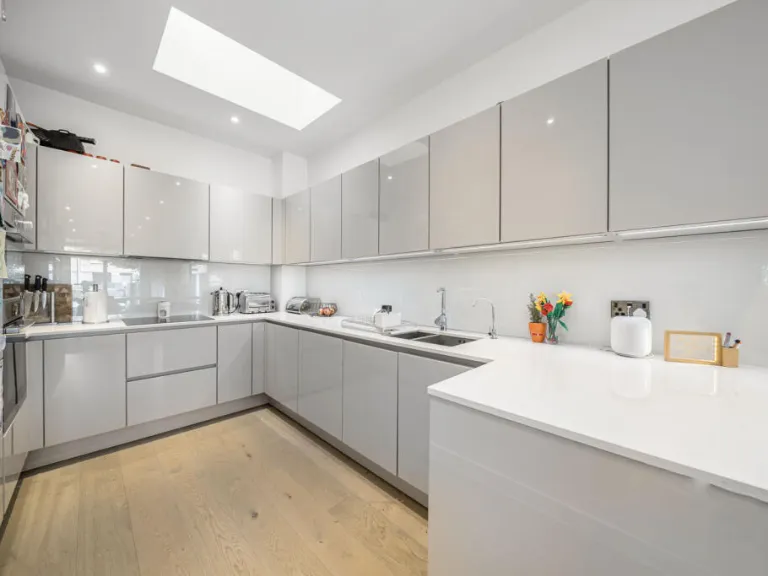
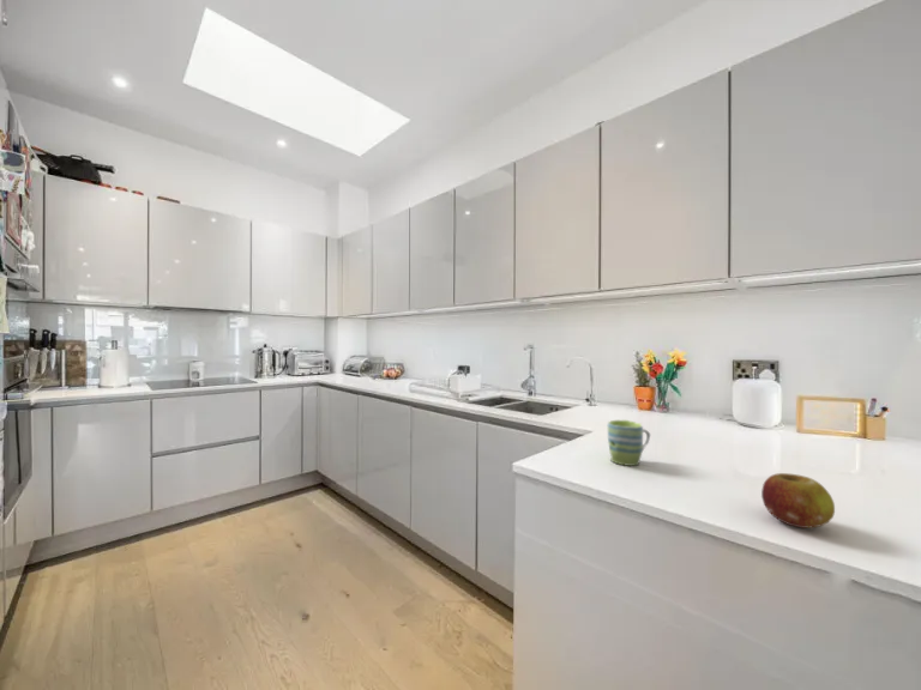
+ mug [607,419,651,467]
+ fruit [760,472,836,529]
